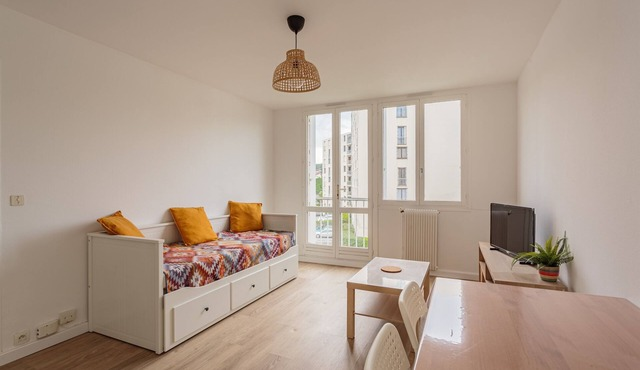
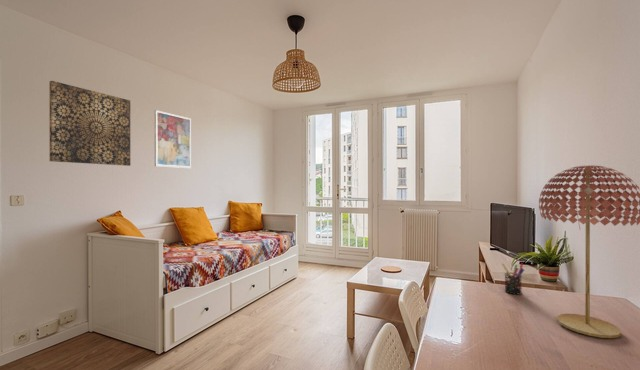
+ table lamp [538,164,640,339]
+ pen holder [501,262,525,295]
+ wall art [48,80,131,167]
+ wall art [154,109,192,169]
